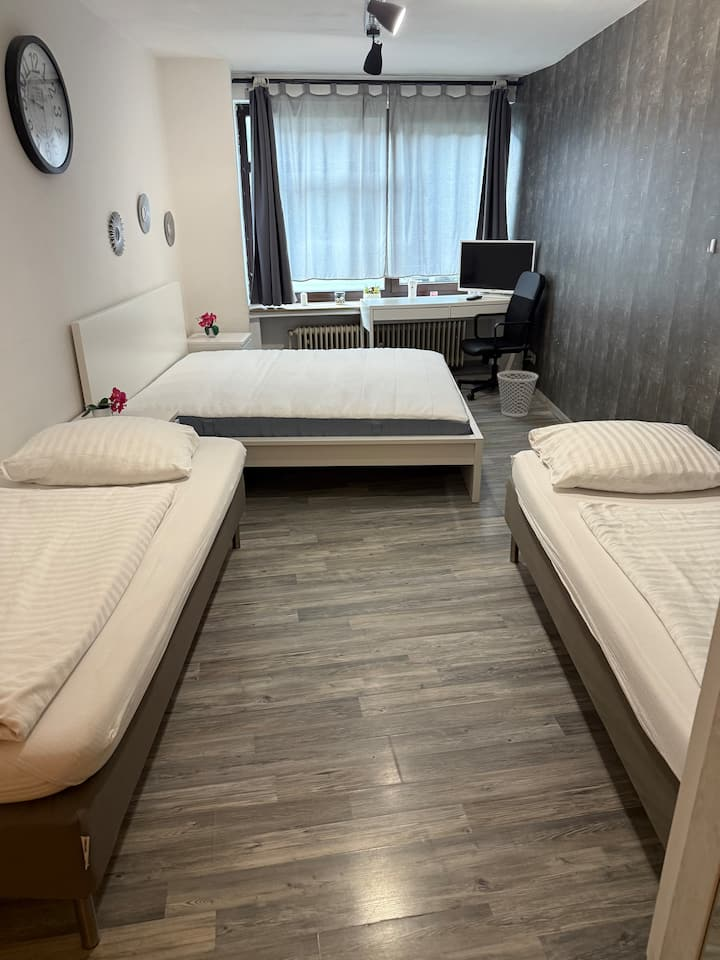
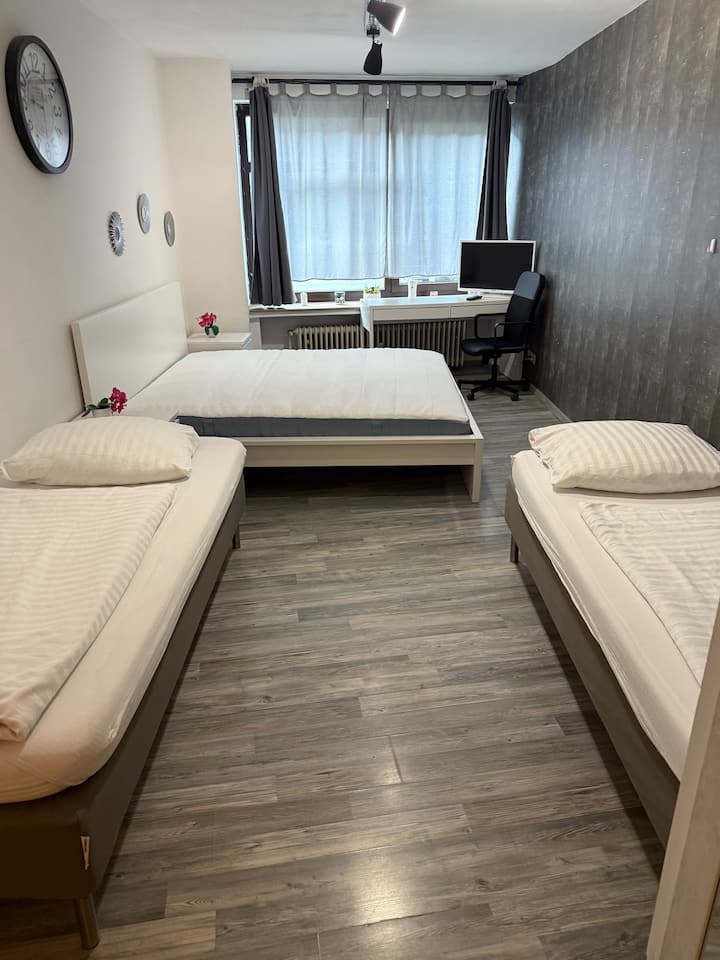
- wastebasket [496,370,539,418]
